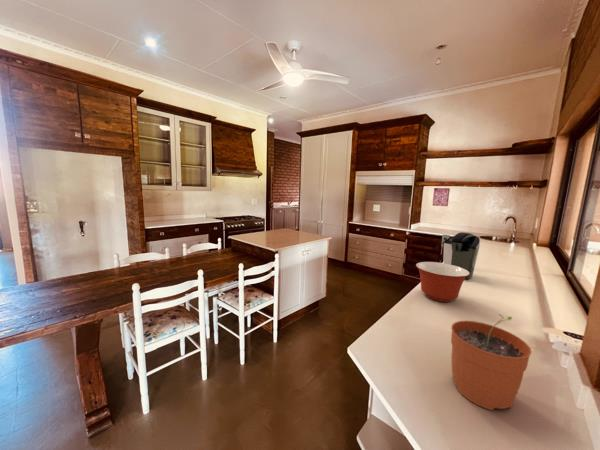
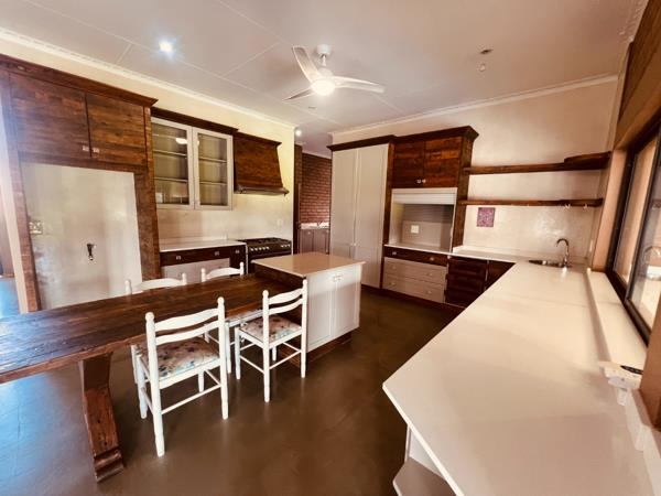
- mixing bowl [415,261,470,303]
- plant pot [450,313,533,411]
- coffee maker [441,231,481,280]
